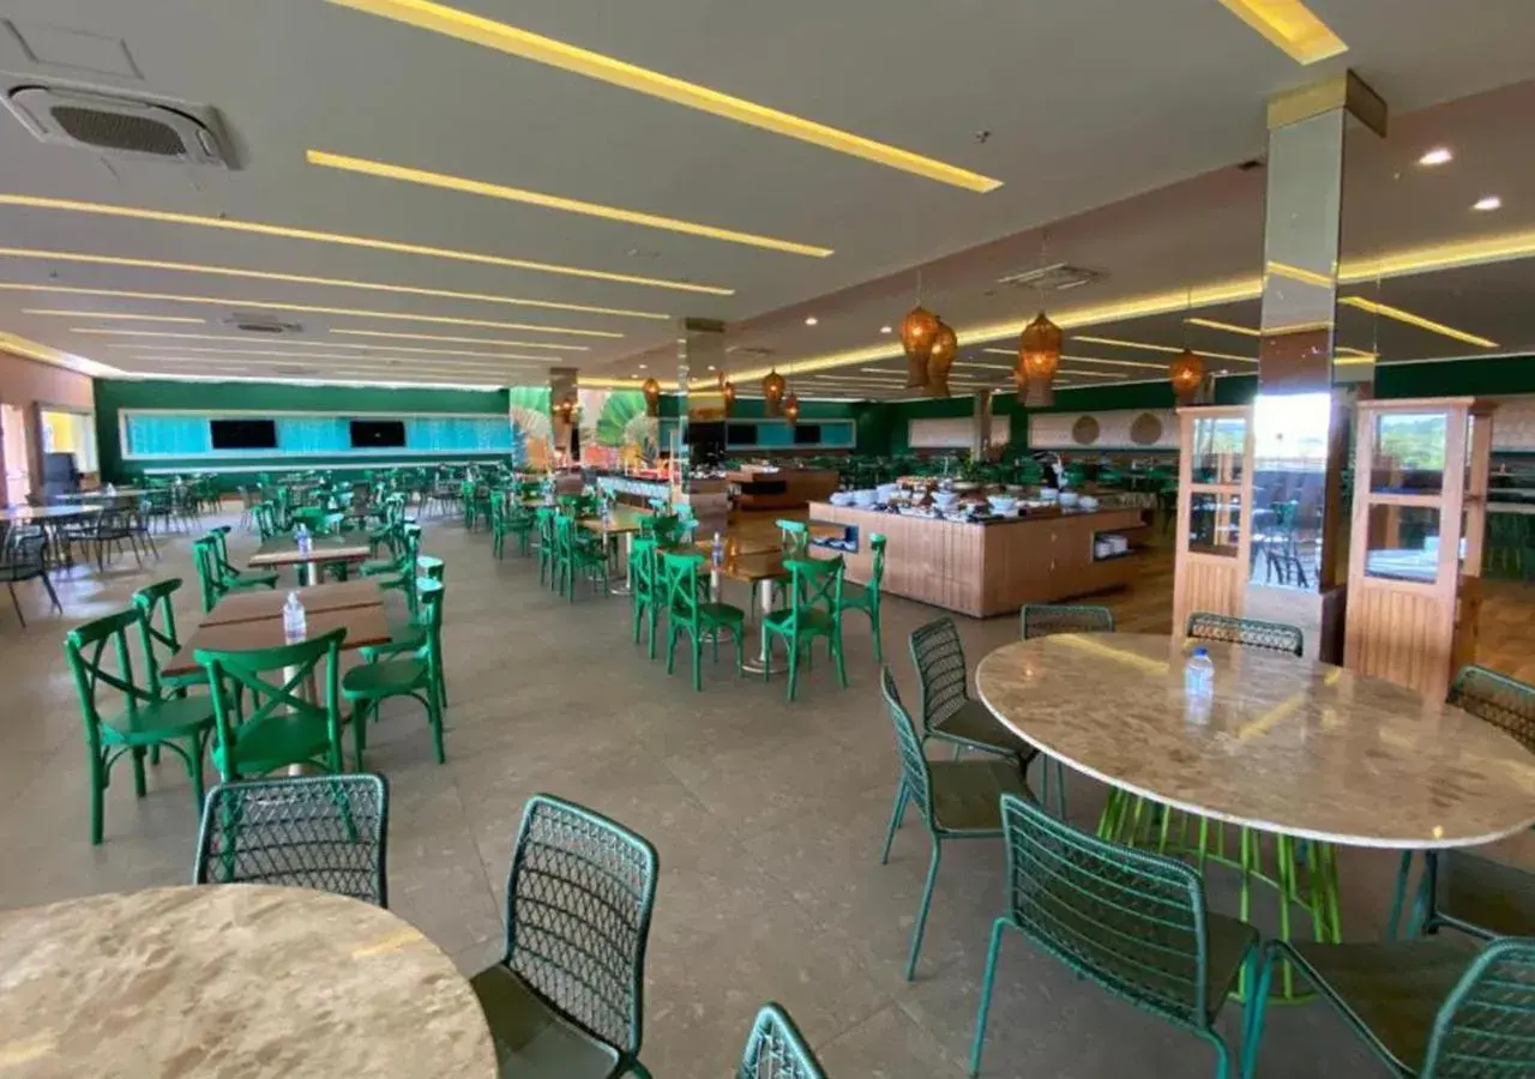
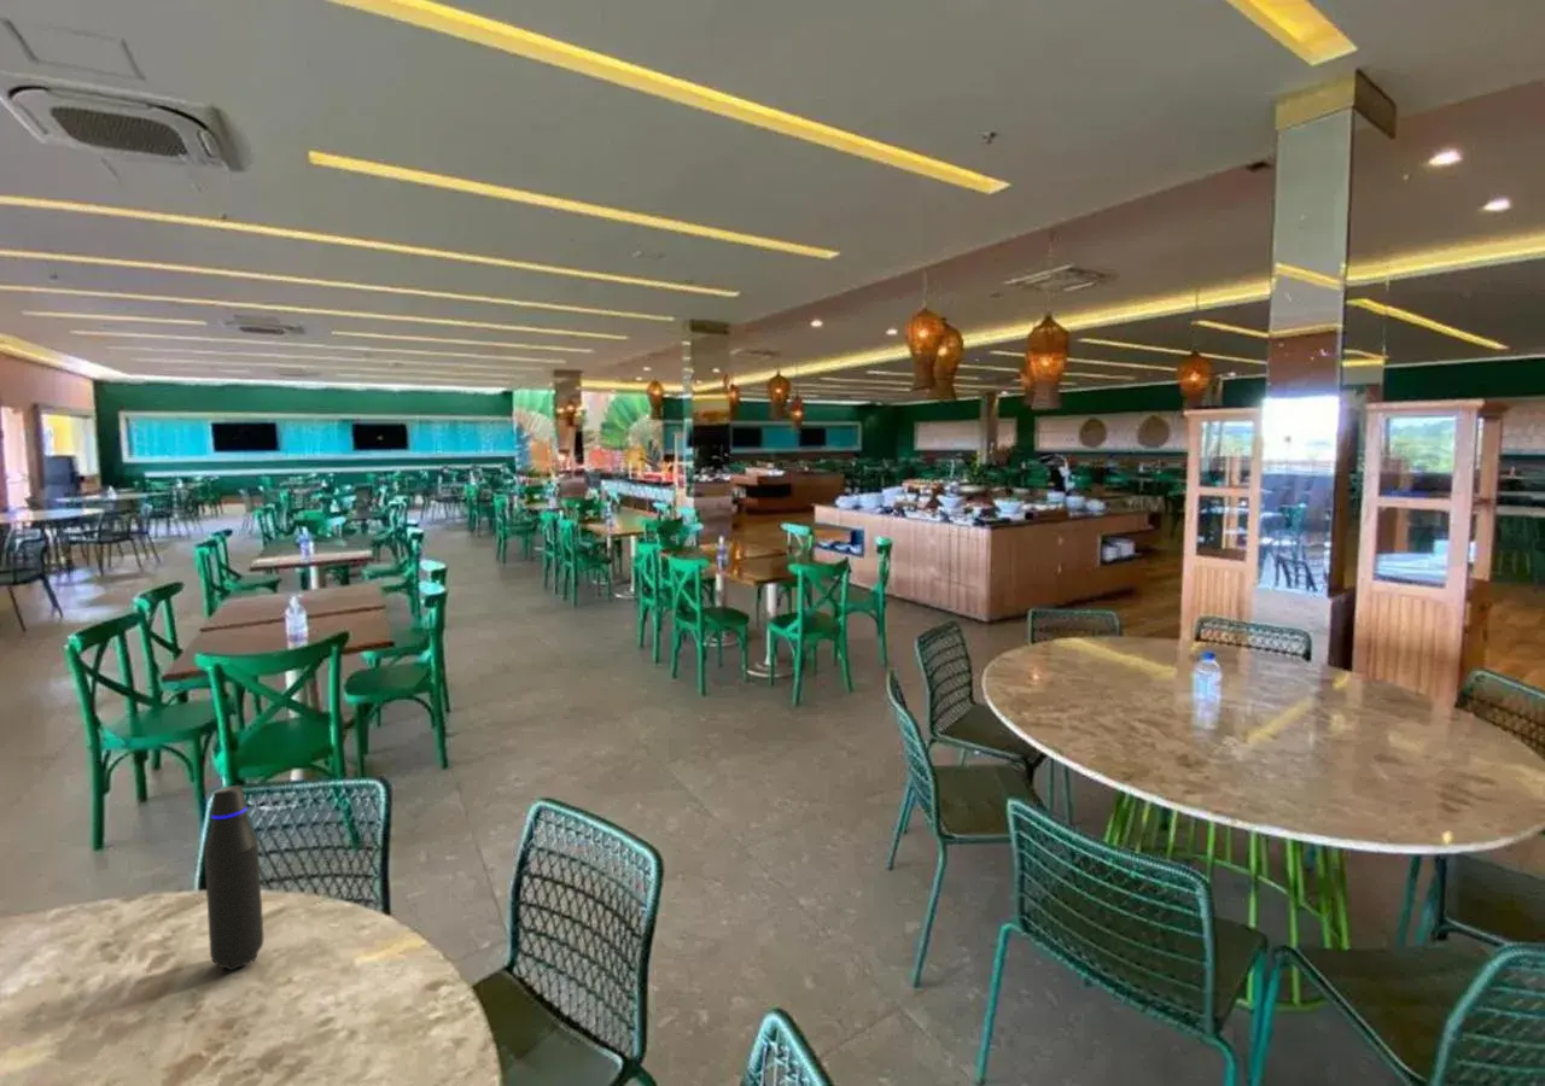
+ water bottle [204,784,264,971]
